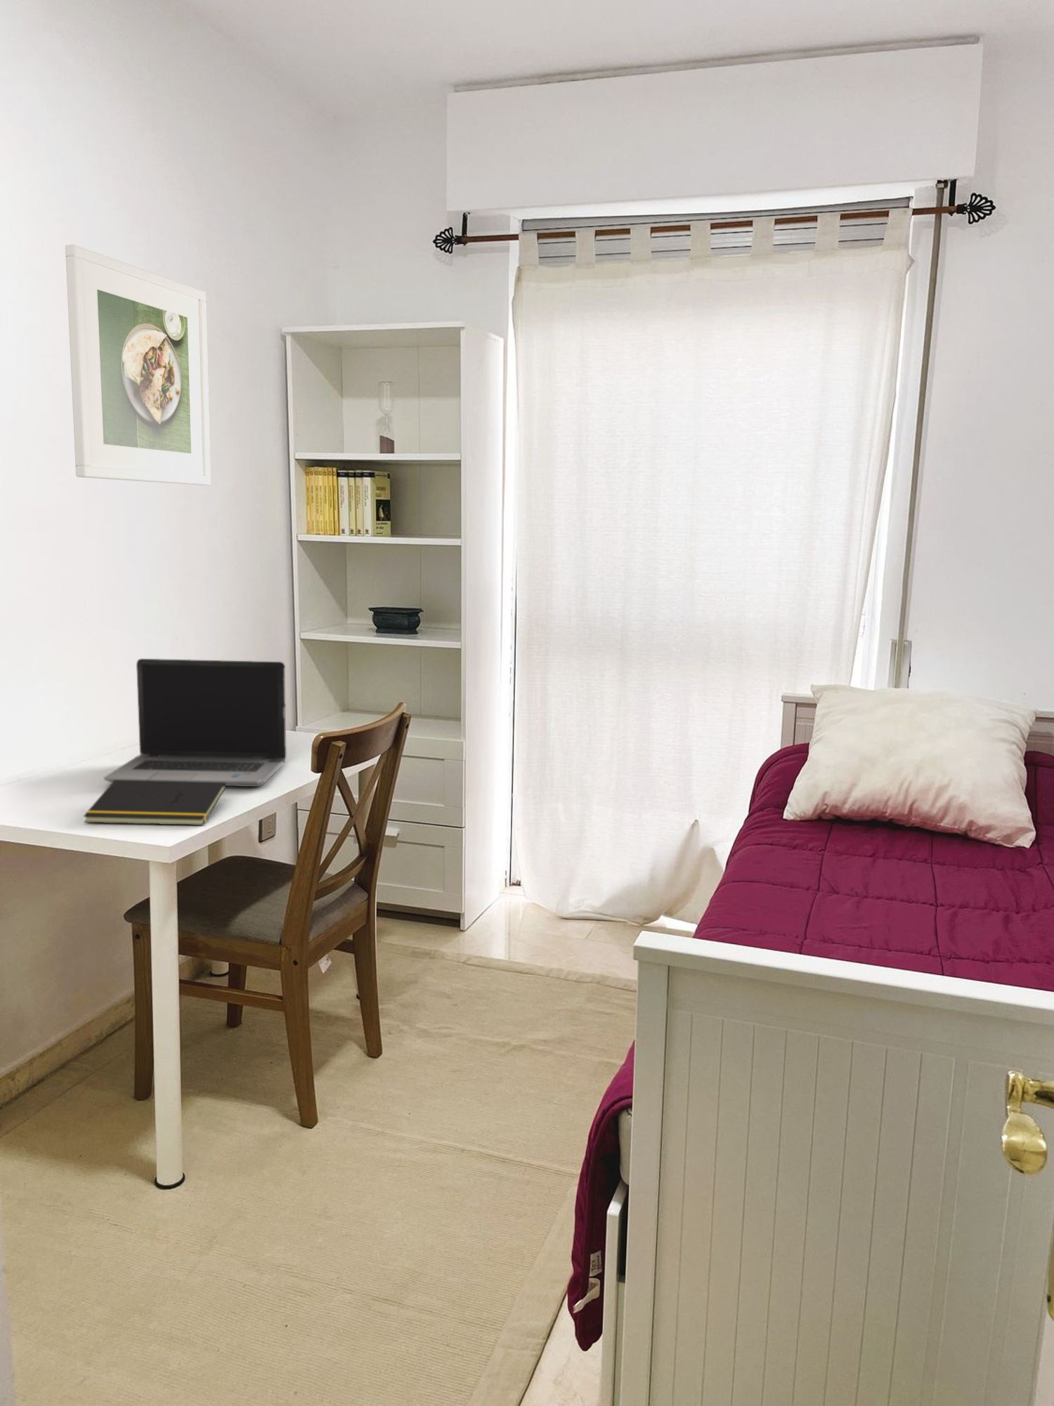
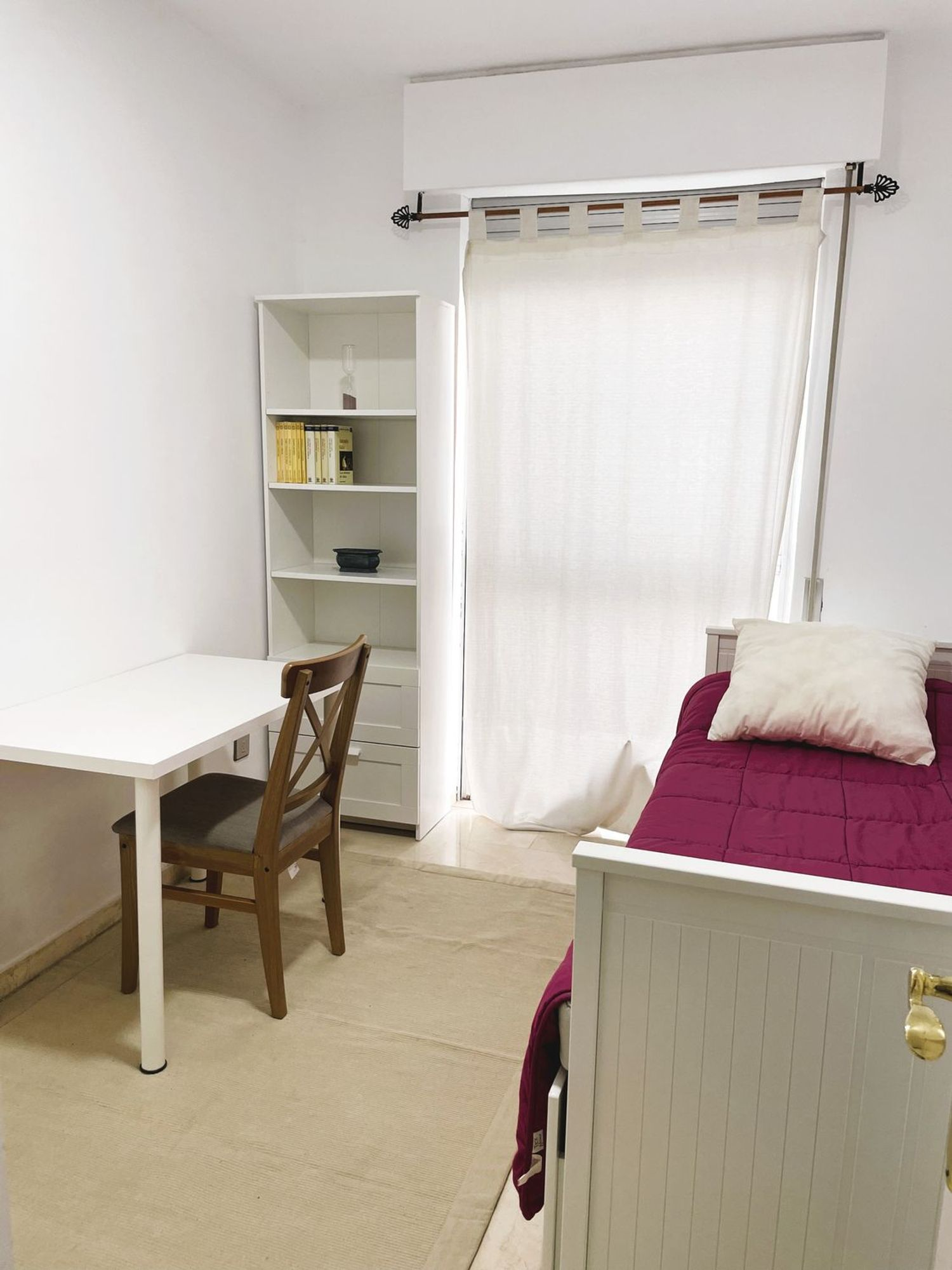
- laptop computer [103,658,287,787]
- notepad [83,779,227,826]
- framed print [64,244,211,486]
